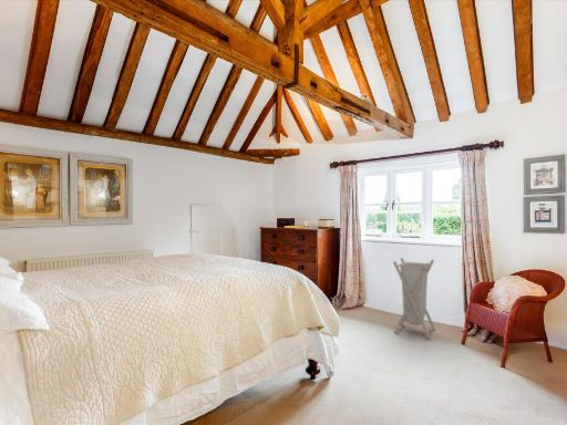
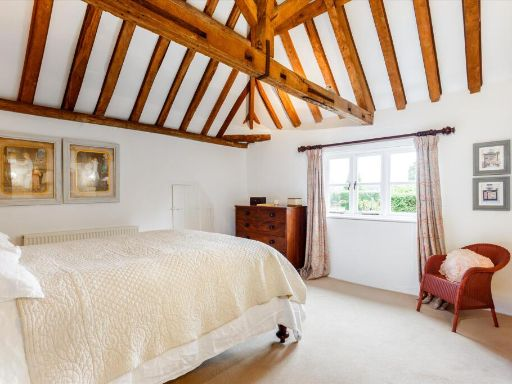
- laundry hamper [392,257,436,341]
